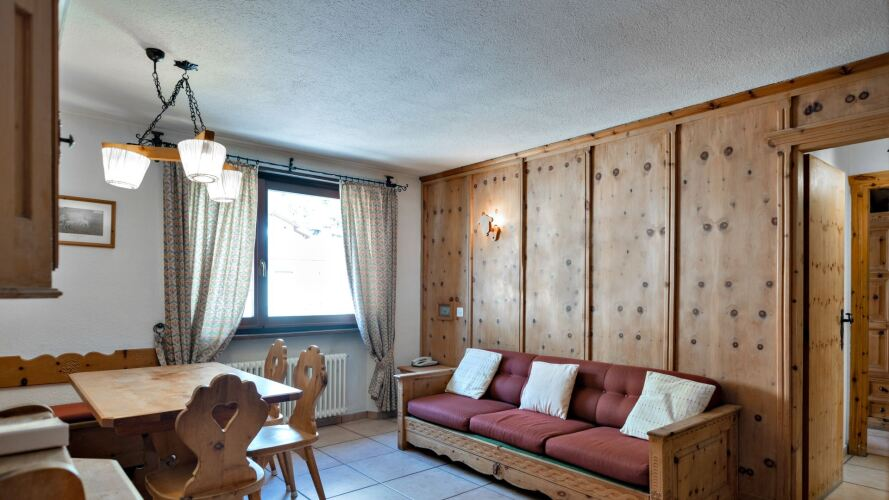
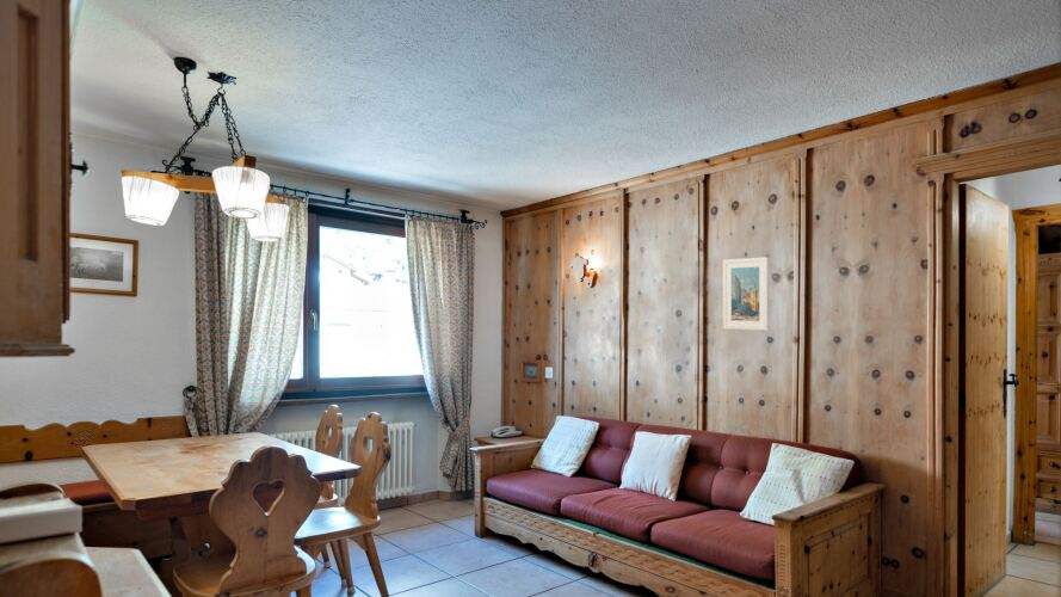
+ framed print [722,256,770,332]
